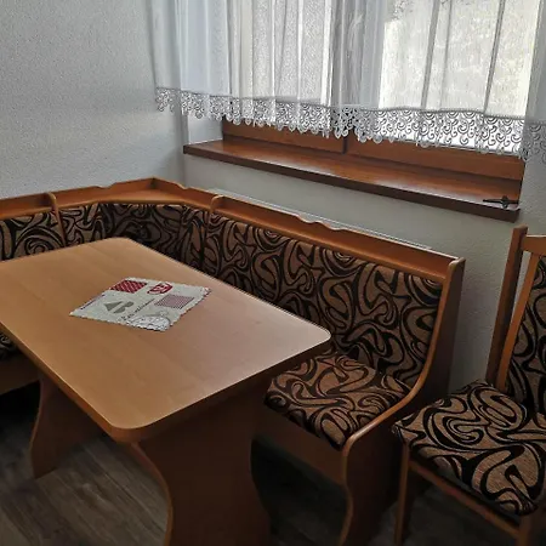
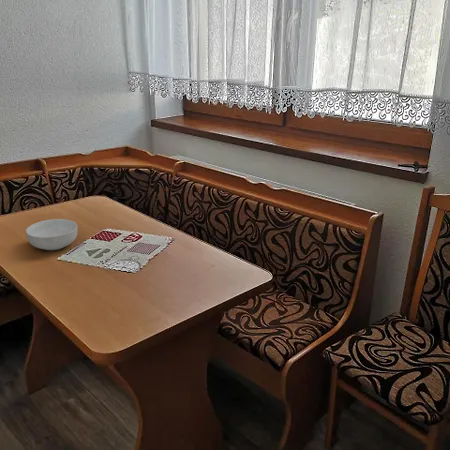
+ cereal bowl [25,218,79,251]
